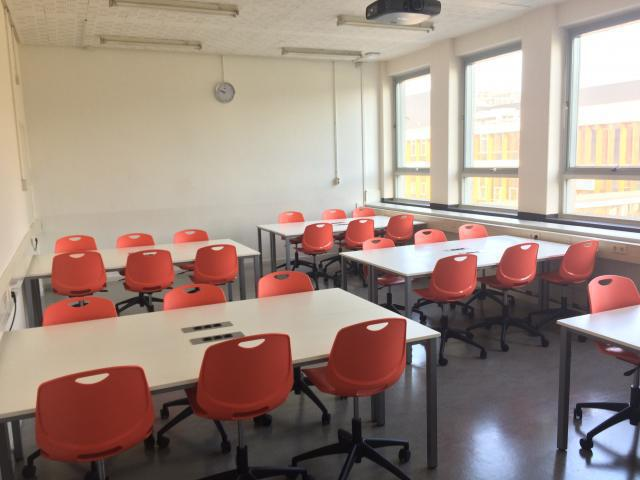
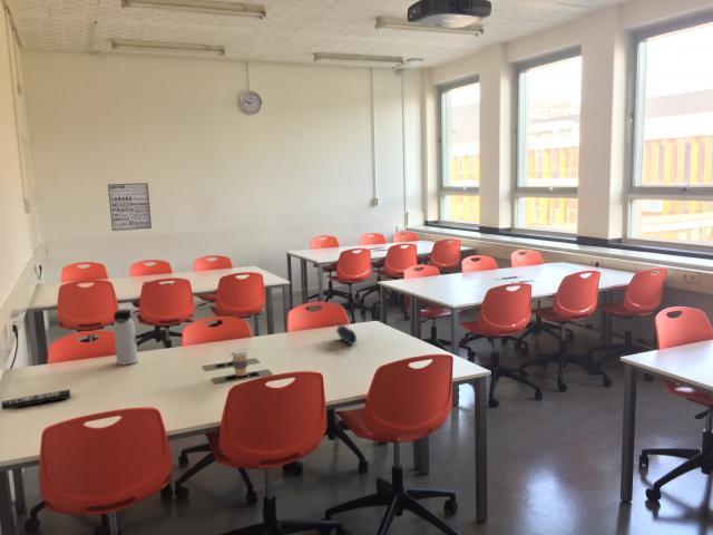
+ pencil case [335,324,358,346]
+ wall art [107,182,153,232]
+ remote control [0,389,71,410]
+ water bottle [113,309,139,366]
+ coffee cup [229,348,250,377]
